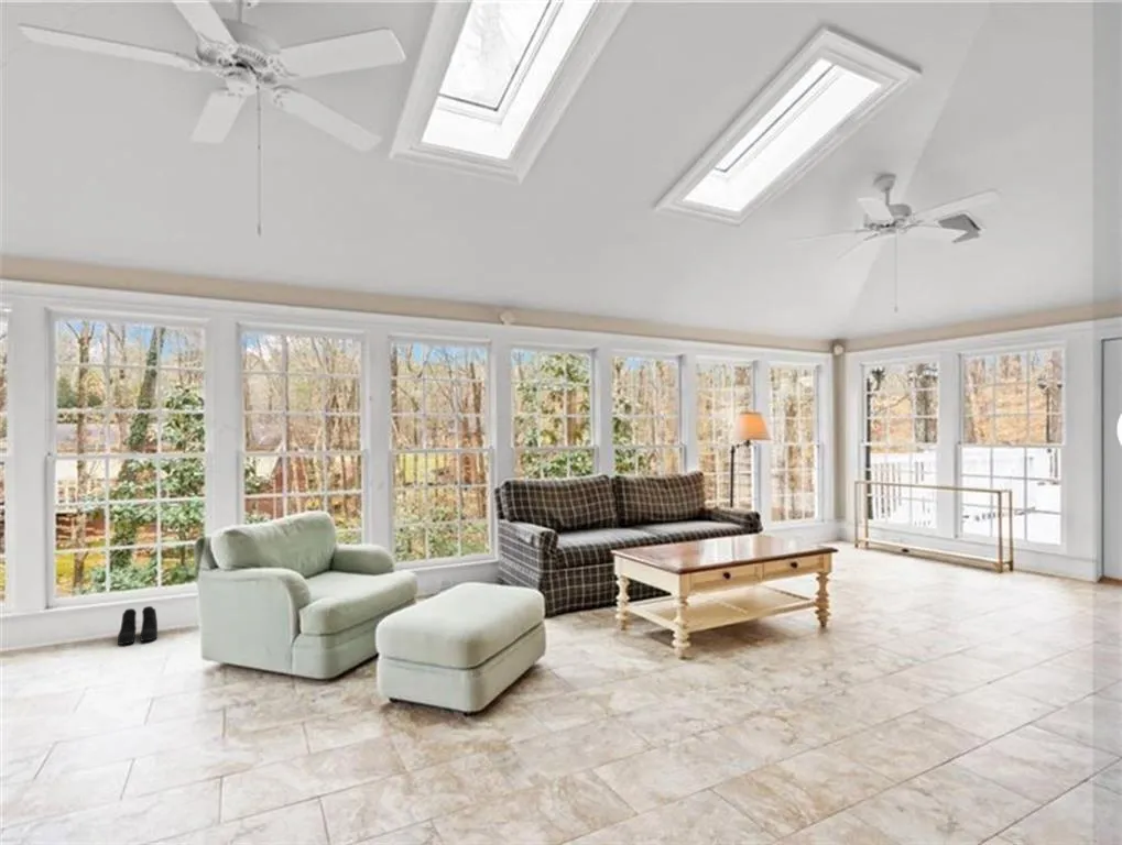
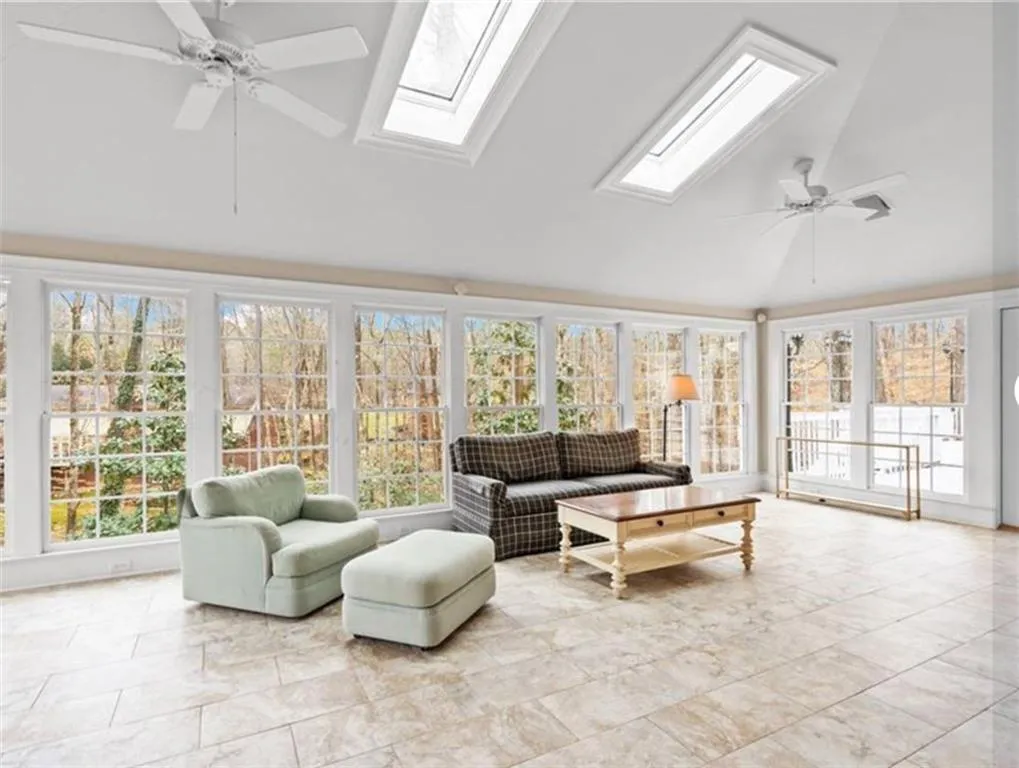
- boots [117,605,159,646]
